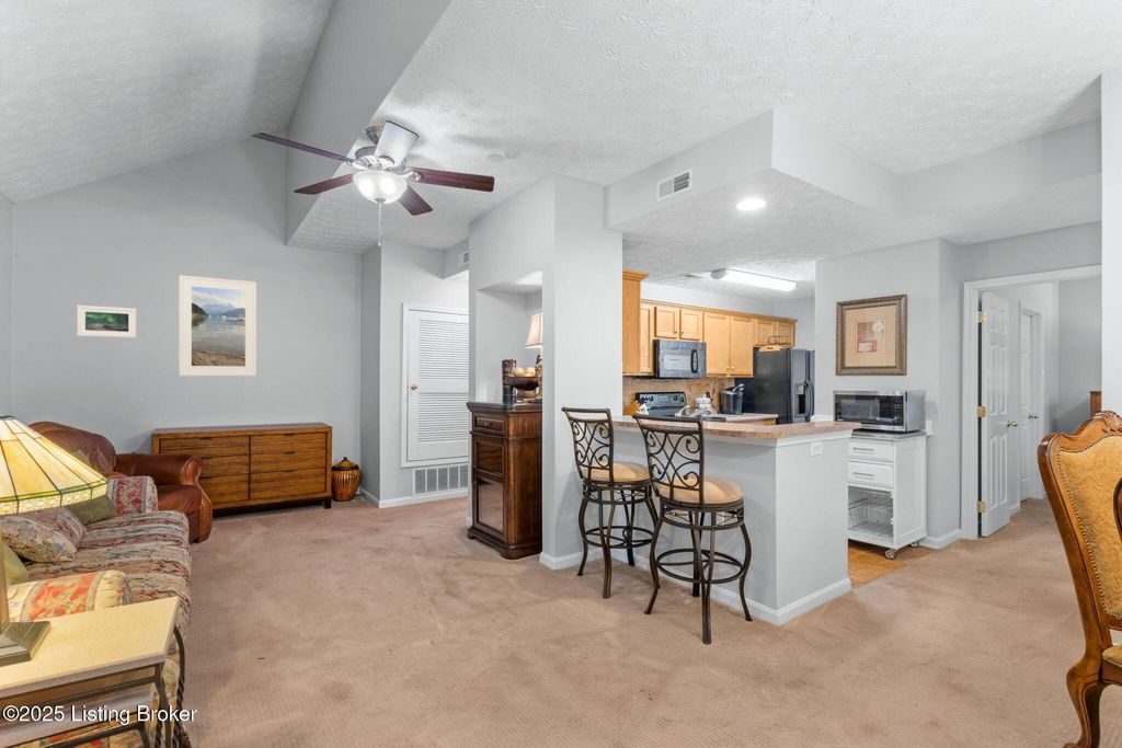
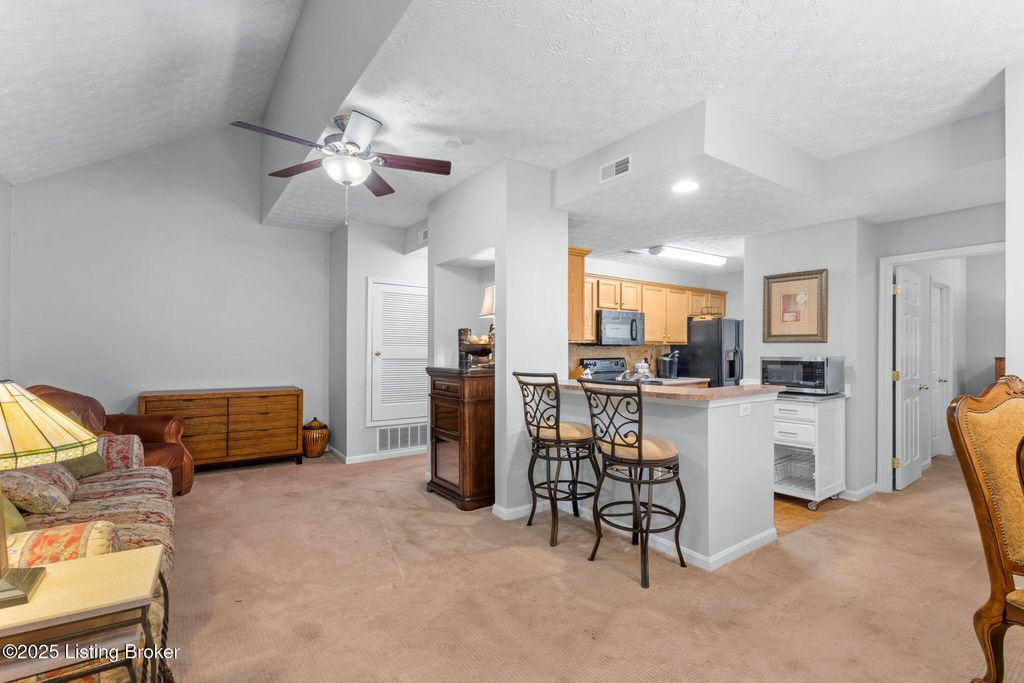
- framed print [178,274,257,377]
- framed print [77,304,137,338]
